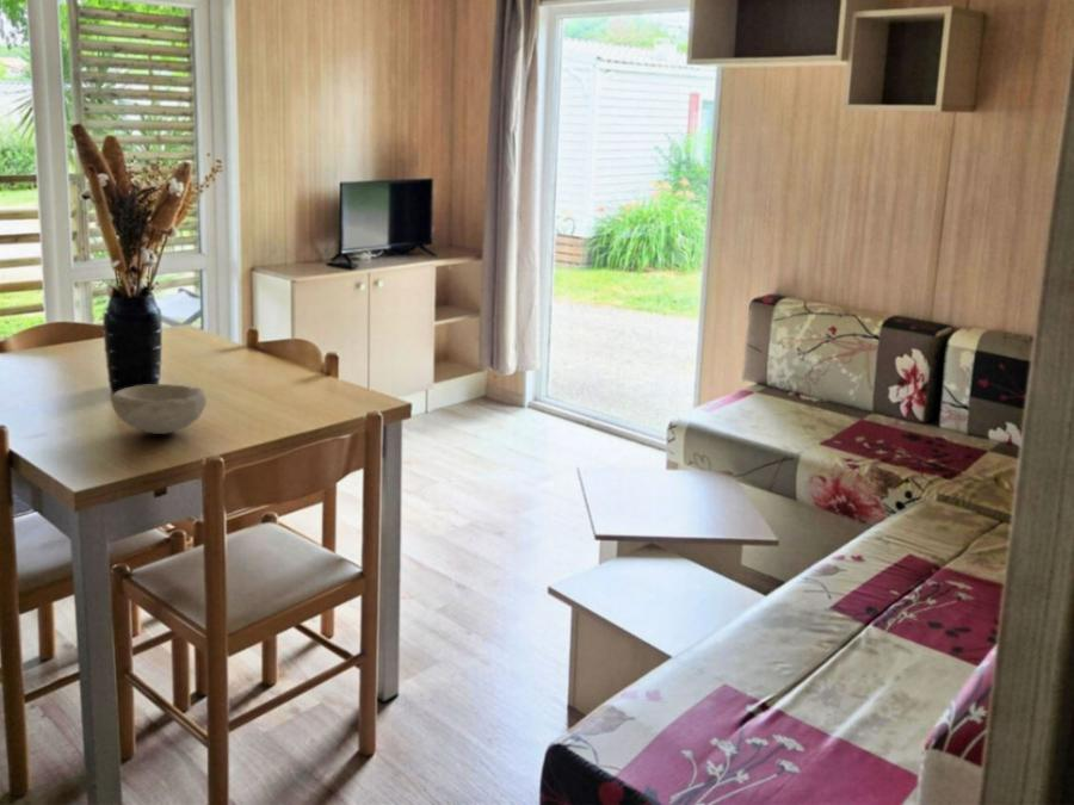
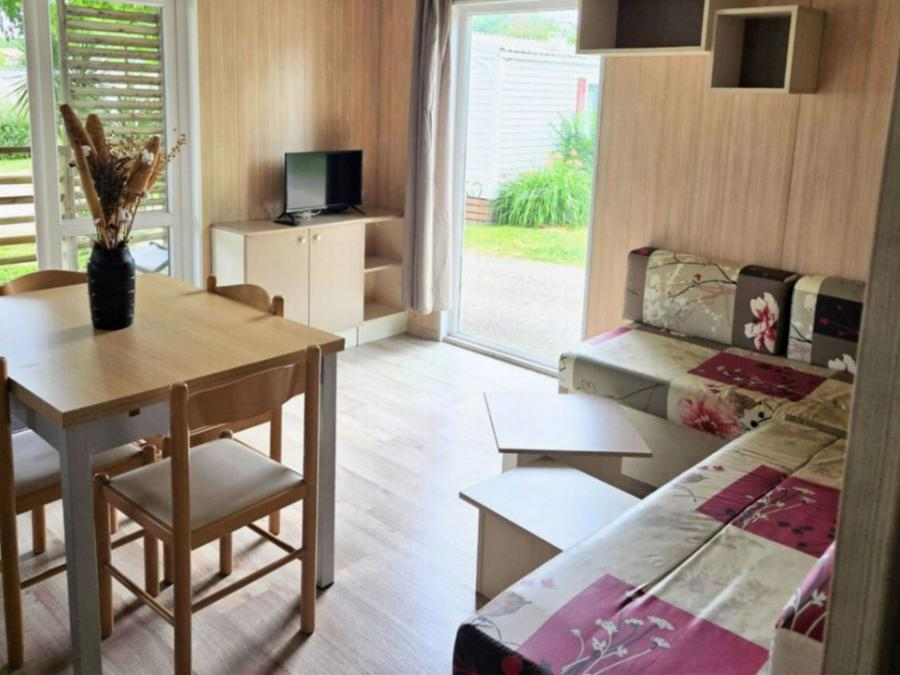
- bowl [111,383,208,435]
